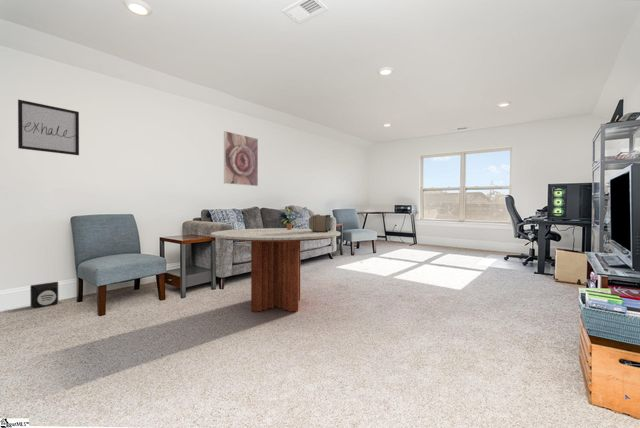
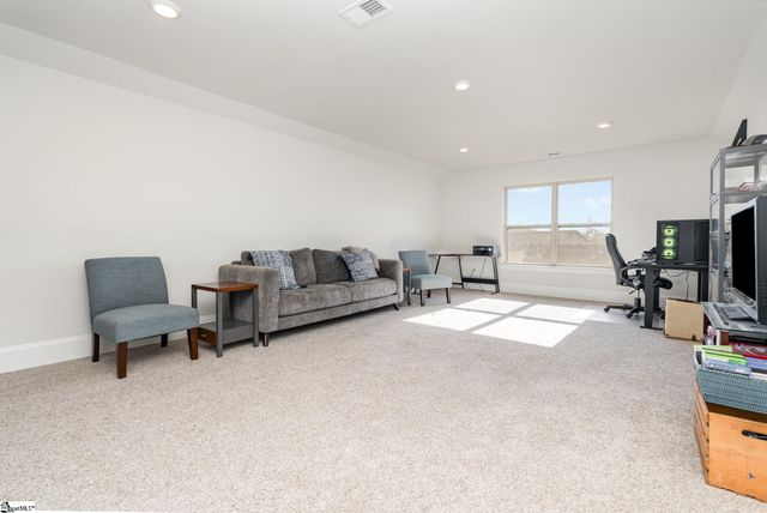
- decorative box [308,214,332,232]
- coffee table [210,227,341,312]
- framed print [223,130,259,187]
- speaker [29,281,59,309]
- potted plant [280,206,300,230]
- wall art [17,99,80,156]
